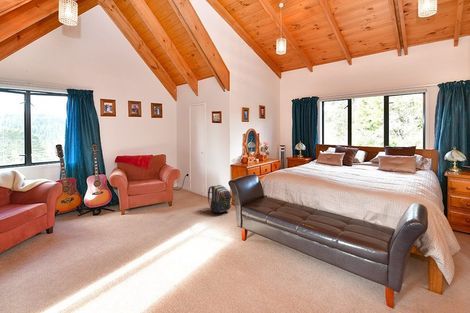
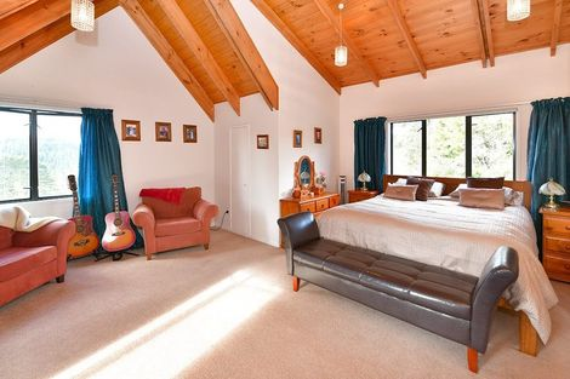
- backpack [207,184,233,214]
